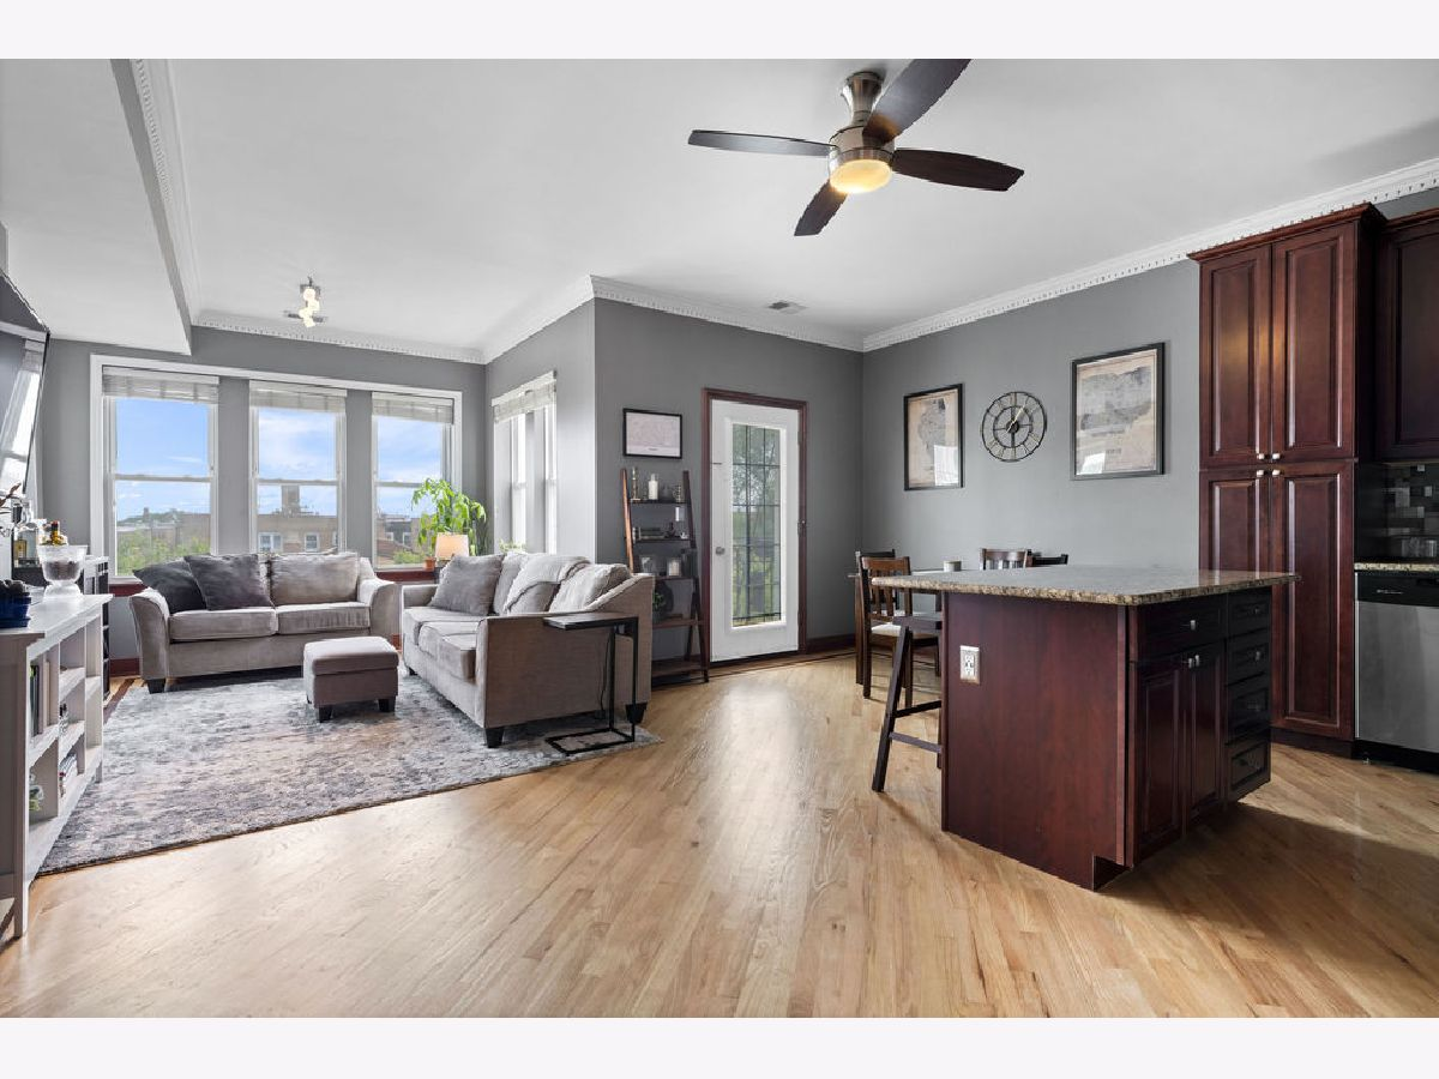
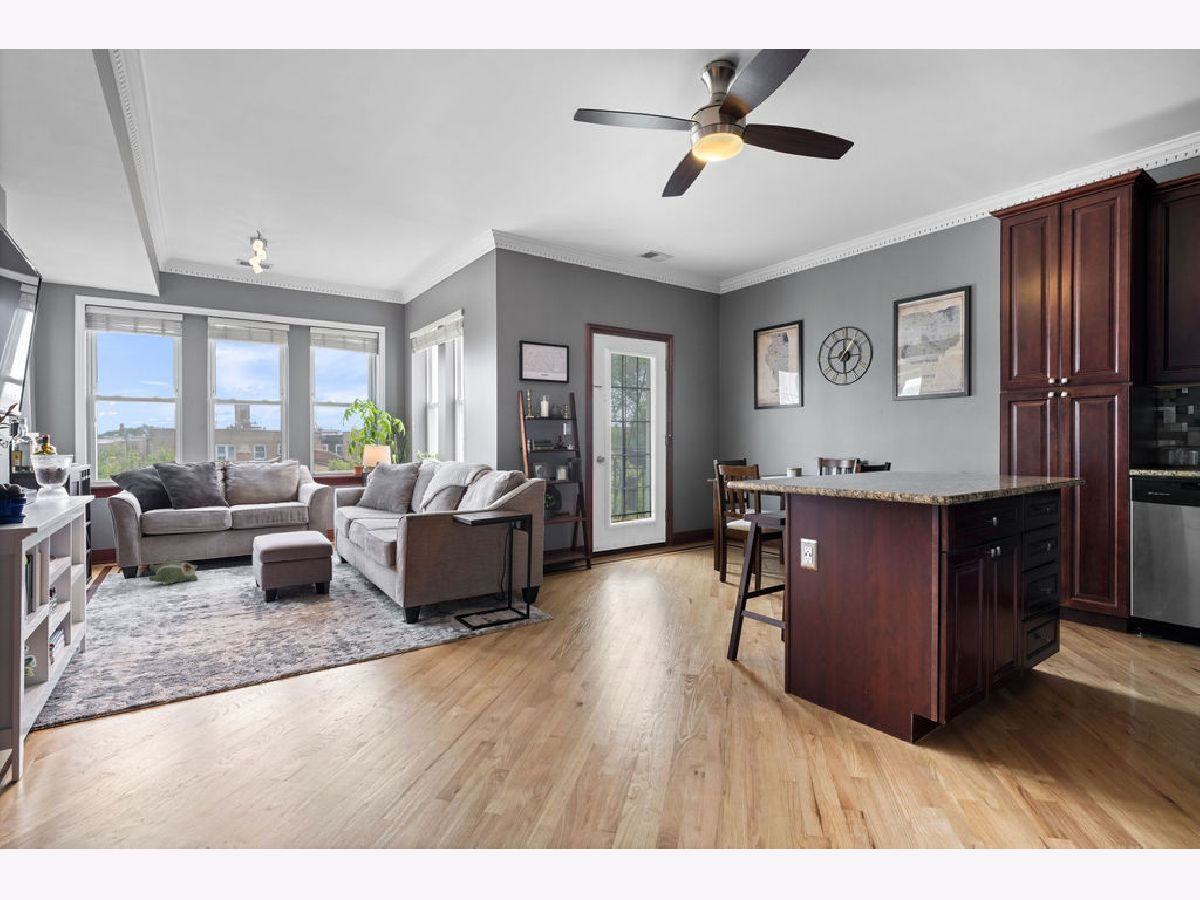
+ plush toy [148,558,199,586]
